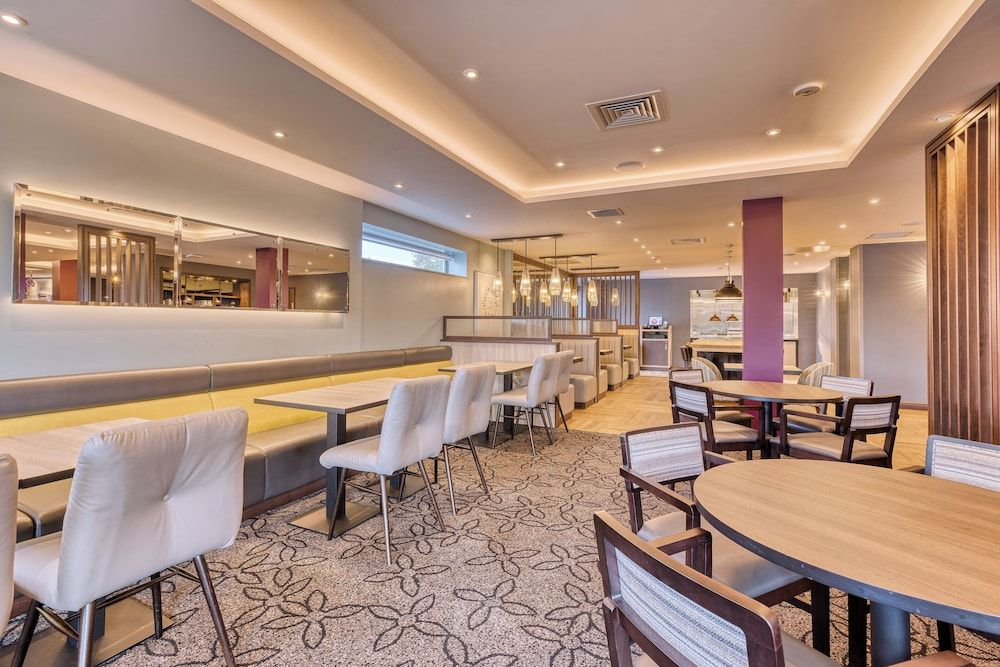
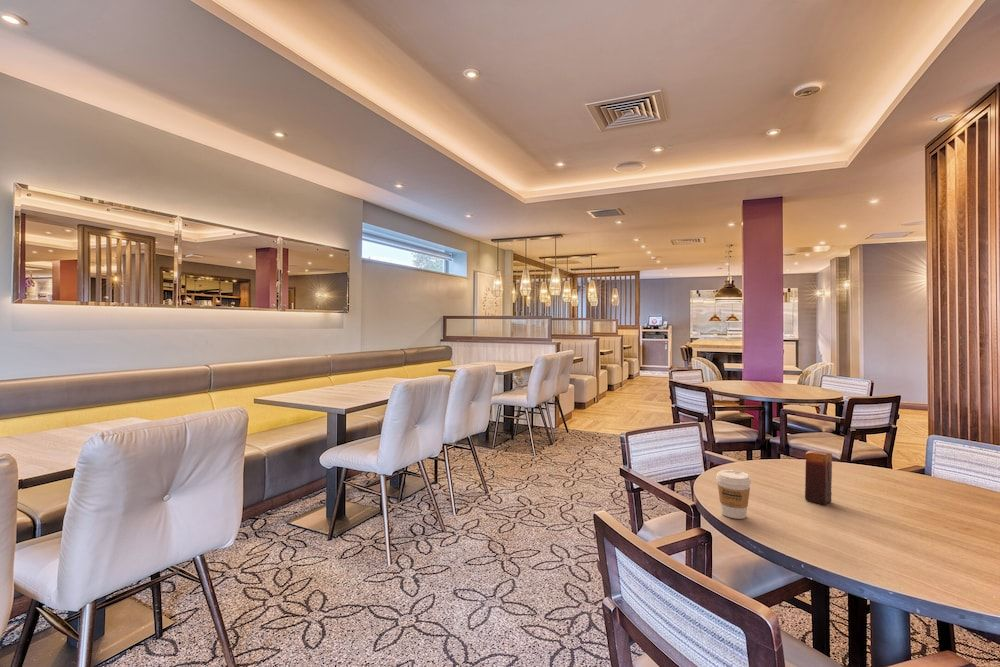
+ candle [804,449,833,506]
+ coffee cup [715,469,752,520]
